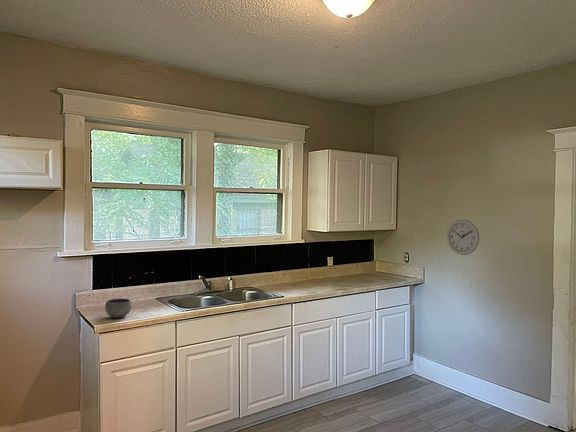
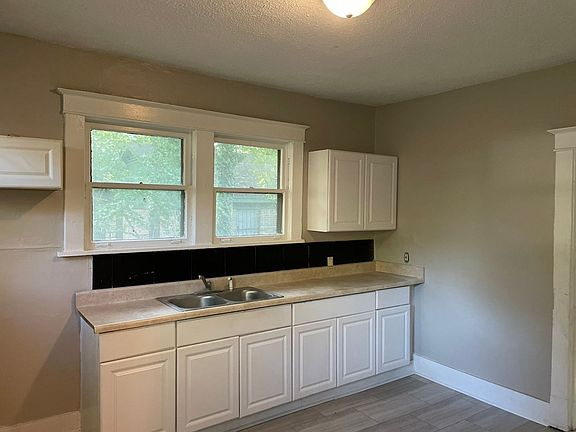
- wall clock [446,219,480,256]
- bowl [104,298,132,319]
